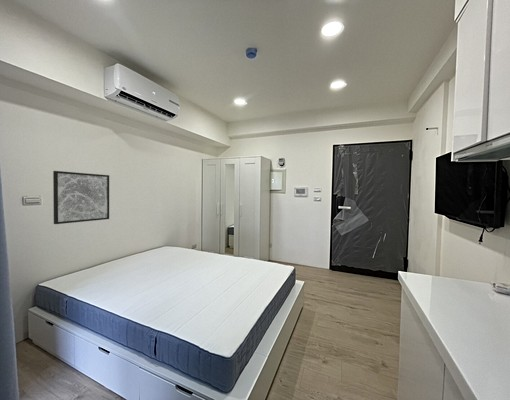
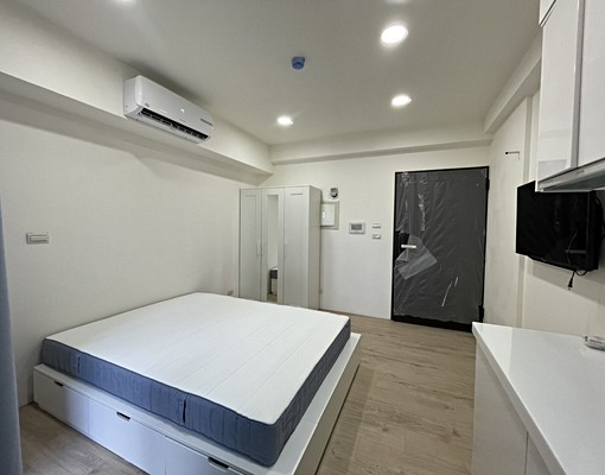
- wall art [52,170,110,225]
